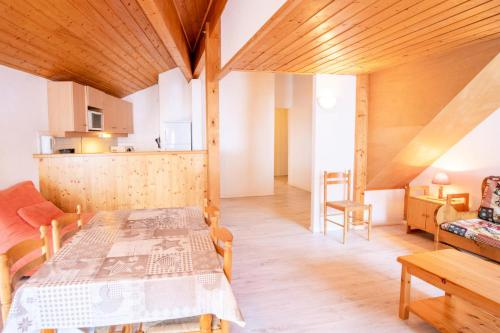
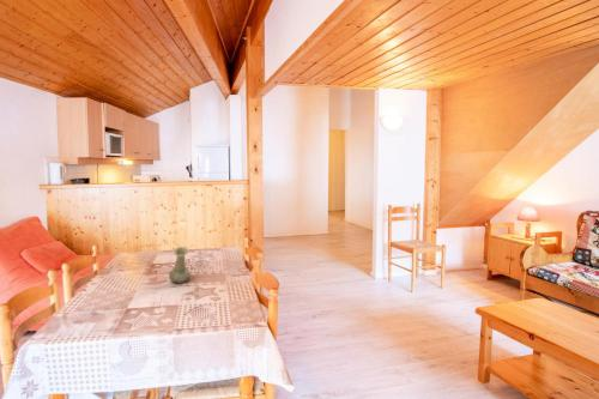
+ vase [168,246,192,285]
